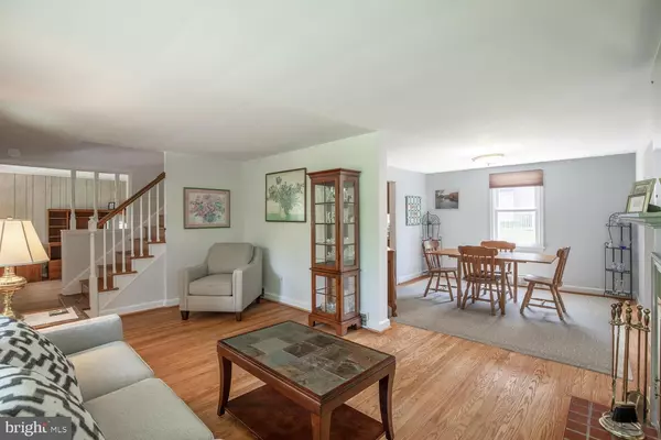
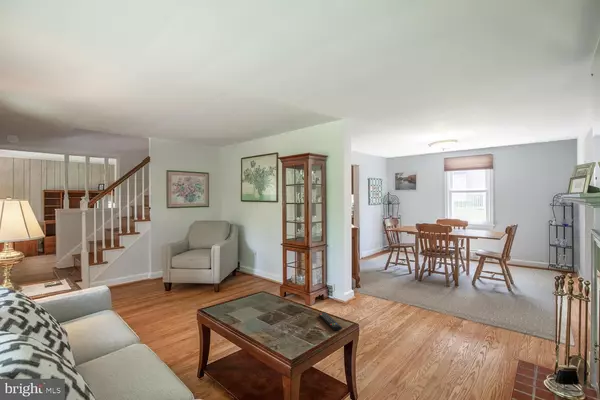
+ remote control [318,312,343,331]
